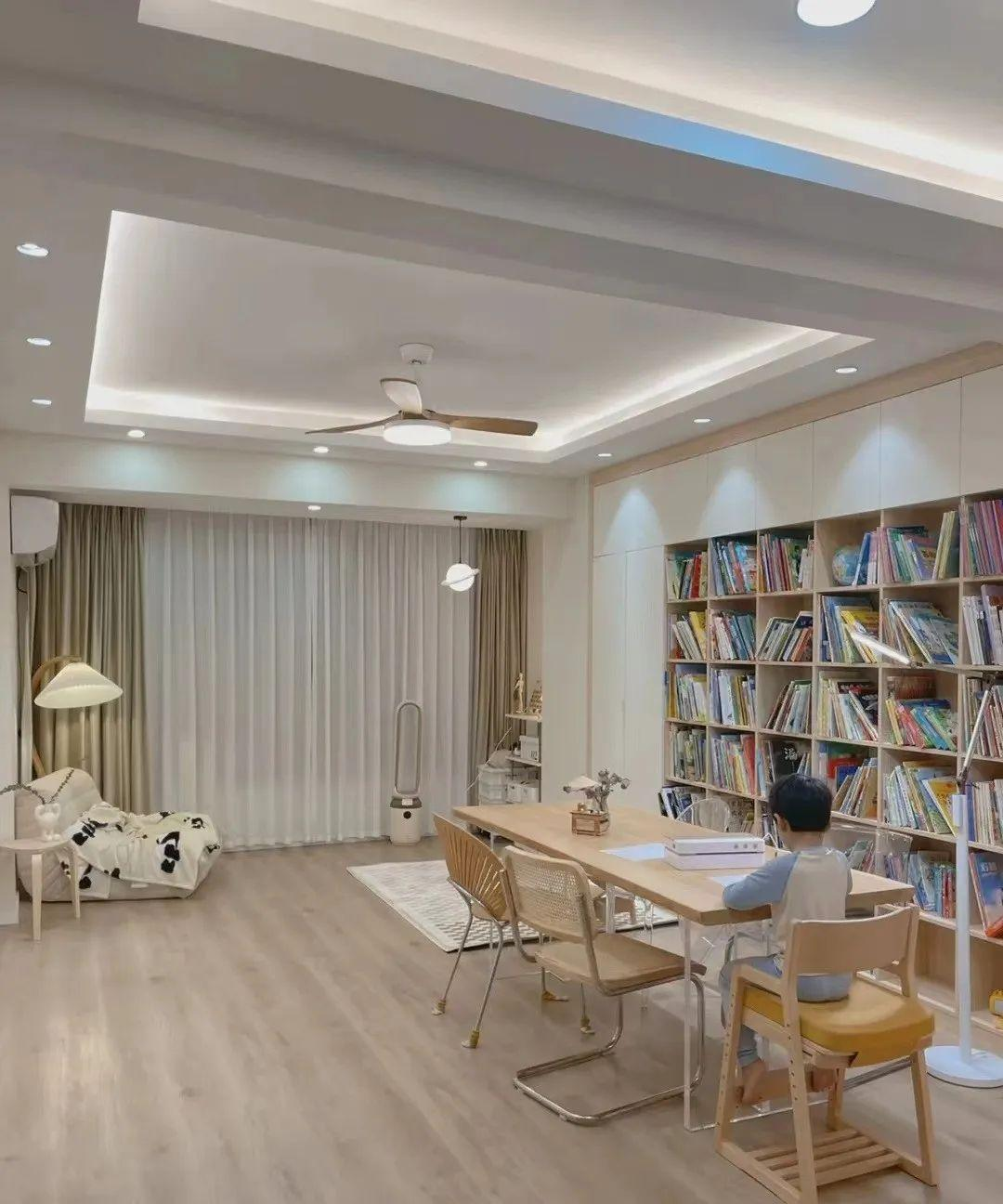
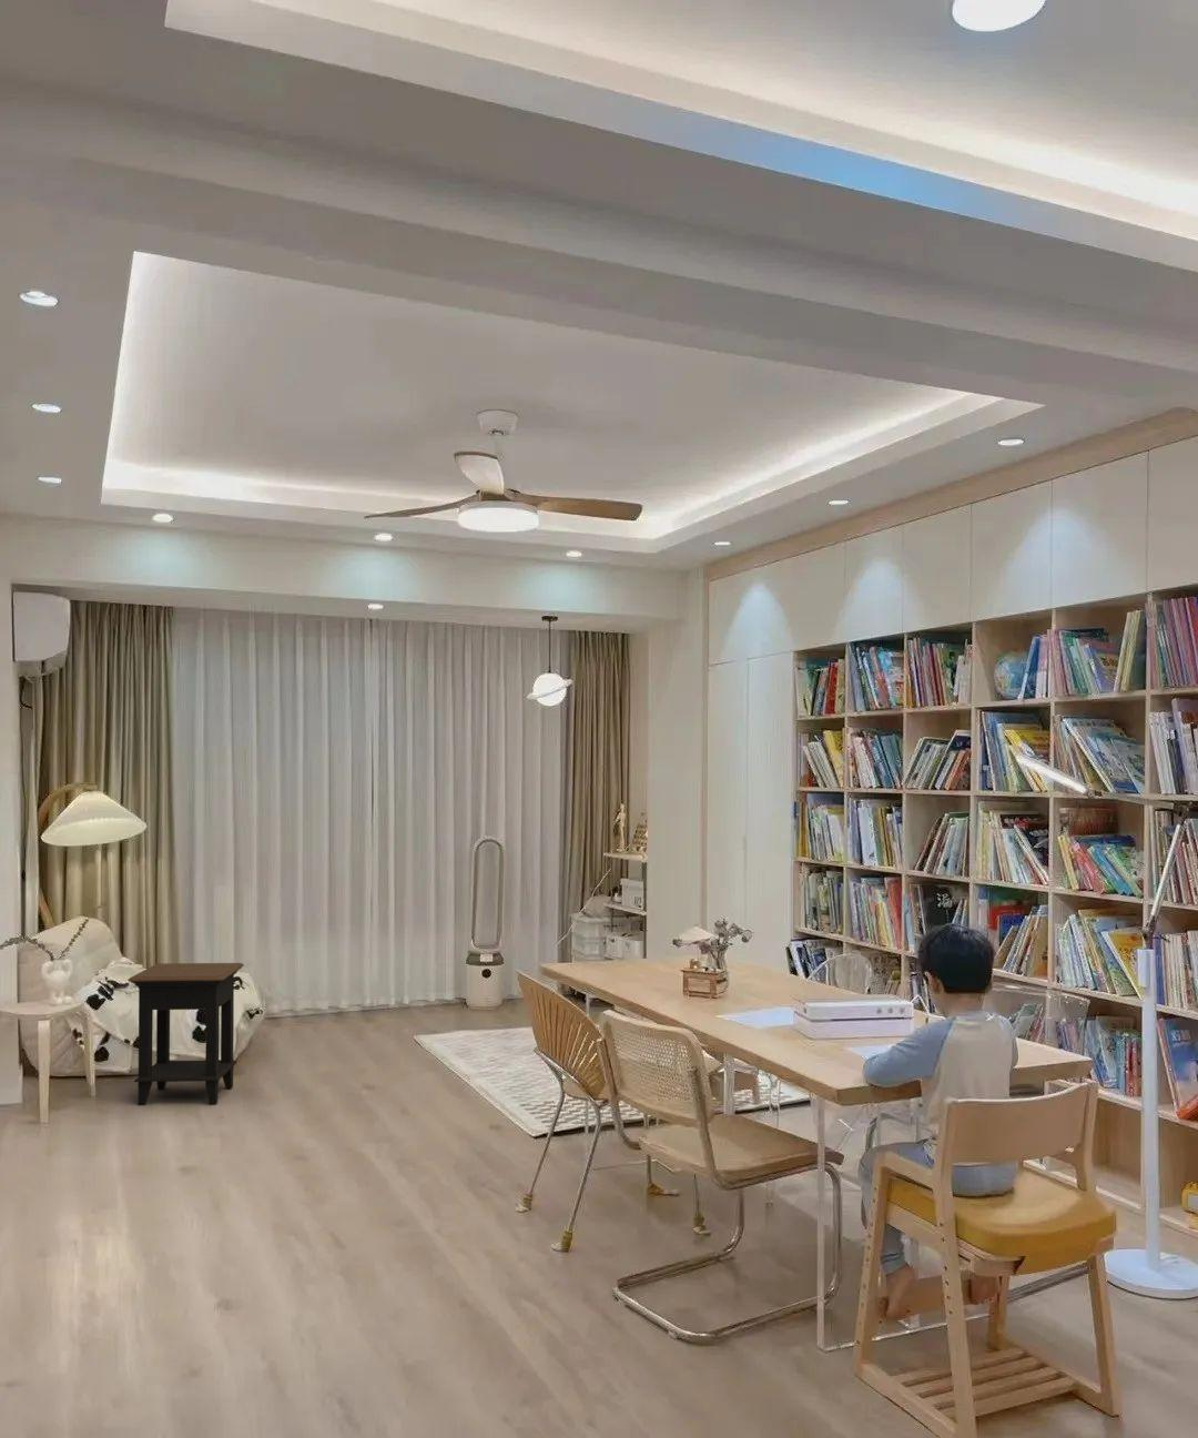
+ side table [127,961,245,1106]
